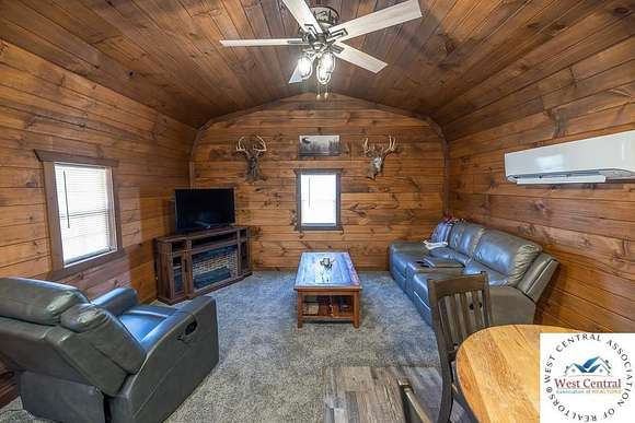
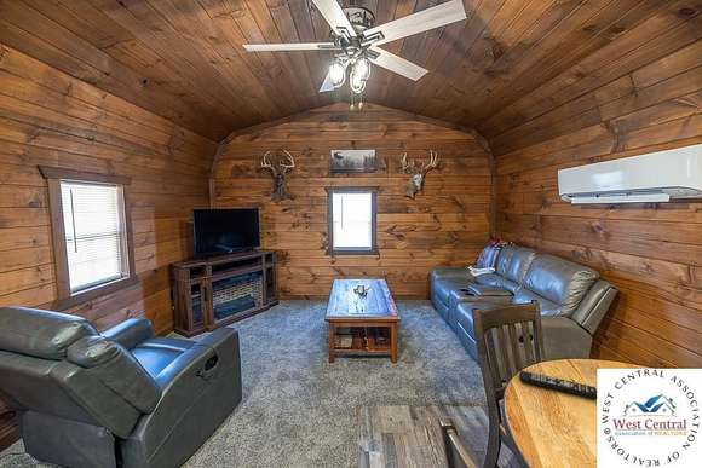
+ remote control [518,370,598,400]
